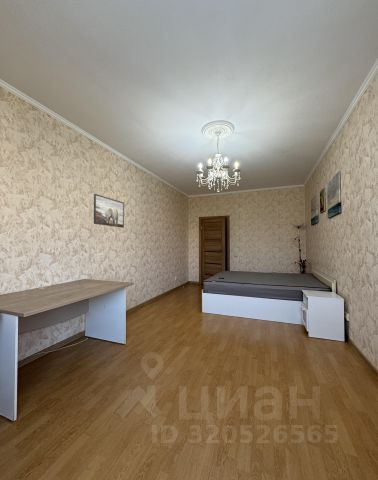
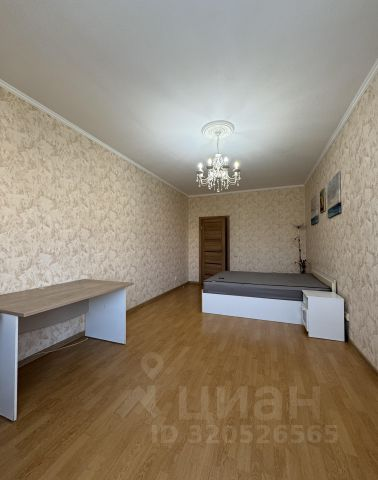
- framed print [93,193,125,229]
